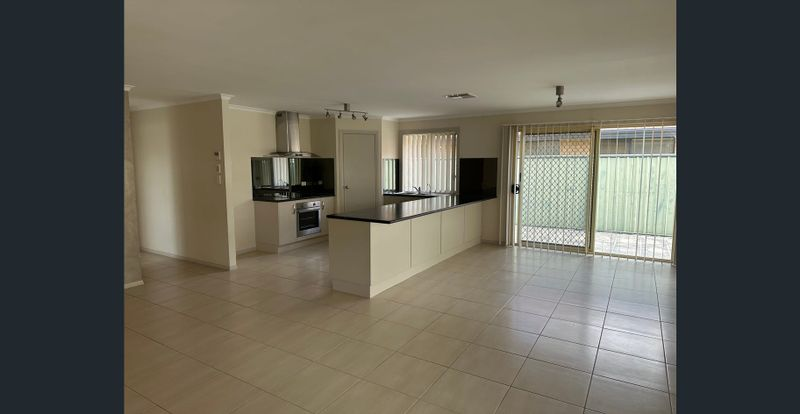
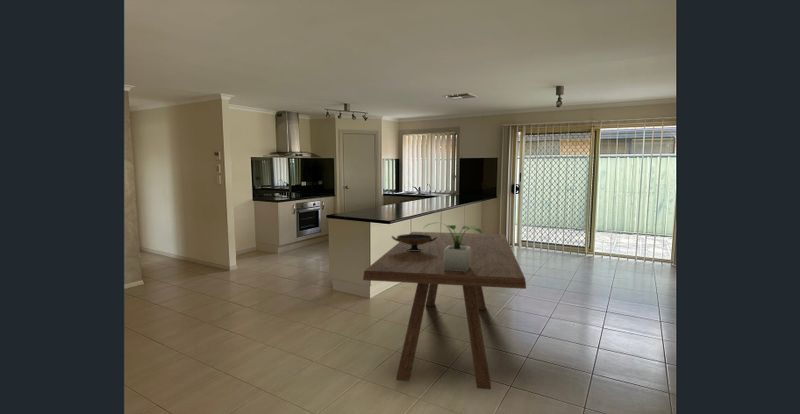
+ decorative bowl [391,233,437,251]
+ dining table [362,231,527,390]
+ potted plant [423,221,483,272]
